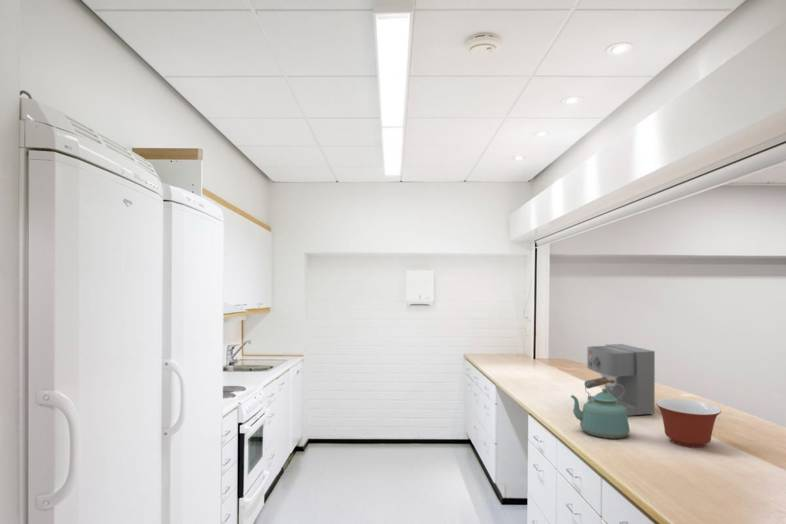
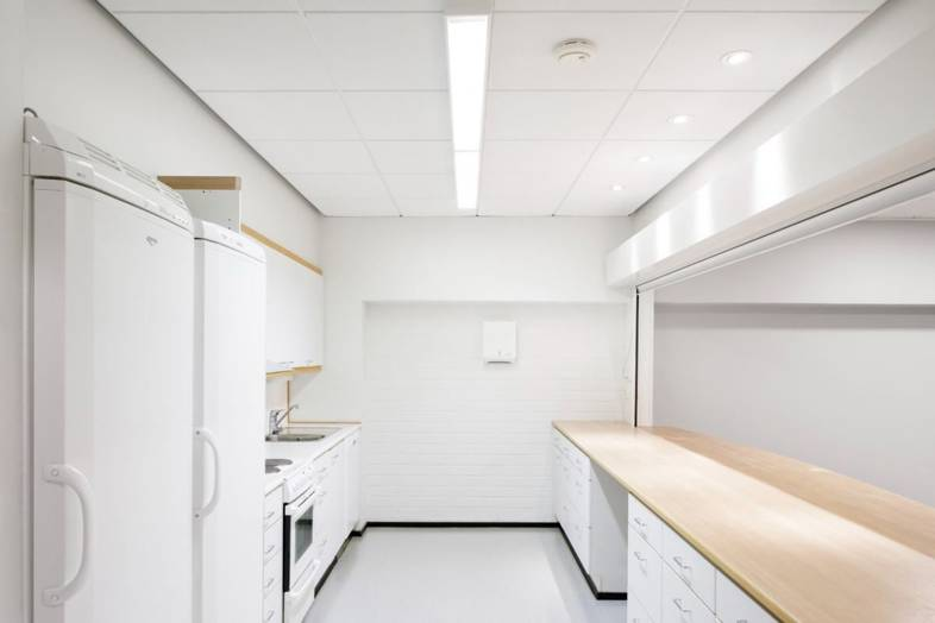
- coffee maker [583,343,656,417]
- mixing bowl [655,398,722,448]
- kettle [570,377,631,439]
